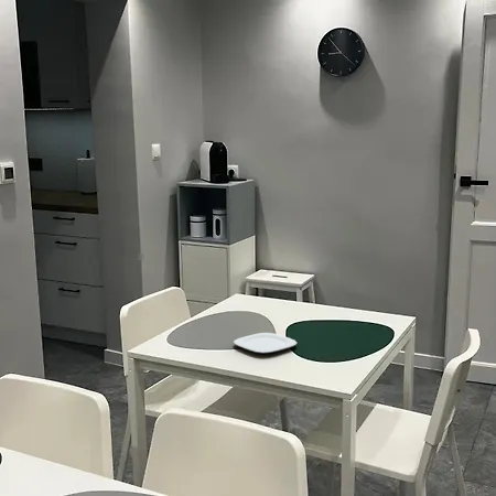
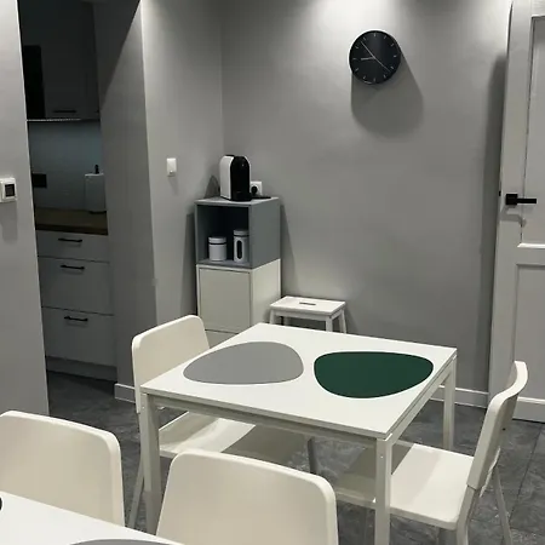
- plate [233,332,298,354]
